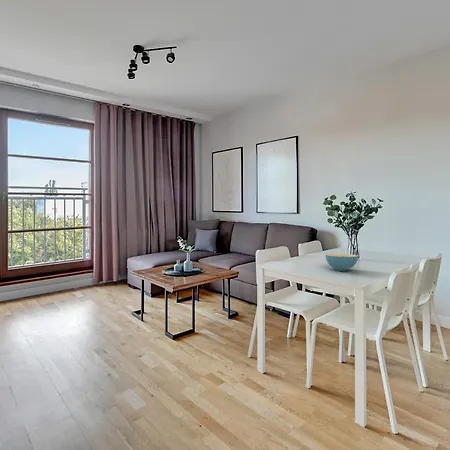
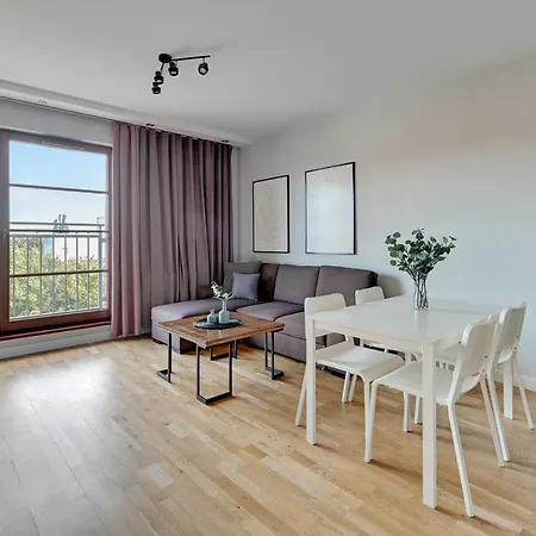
- cereal bowl [324,253,359,272]
